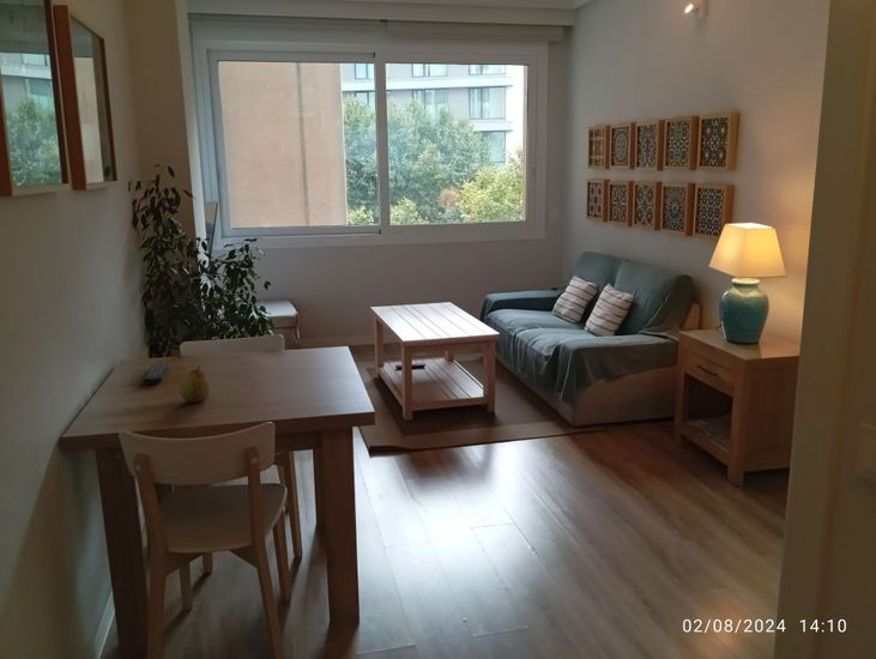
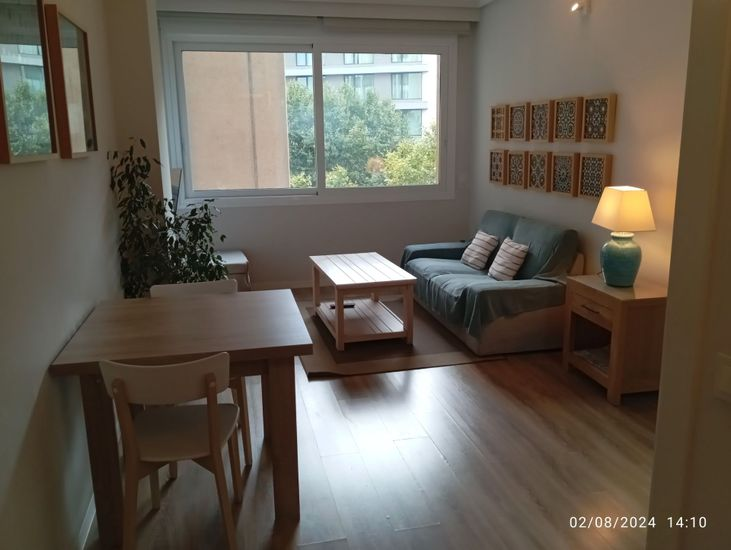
- fruit [179,364,211,404]
- remote control [143,362,170,386]
